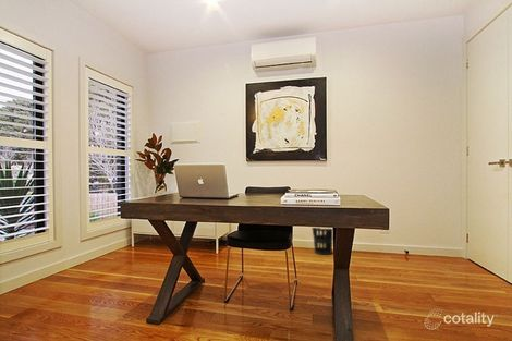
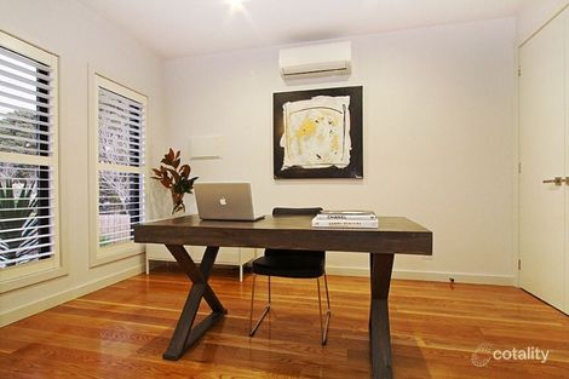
- wastebasket [310,227,333,256]
